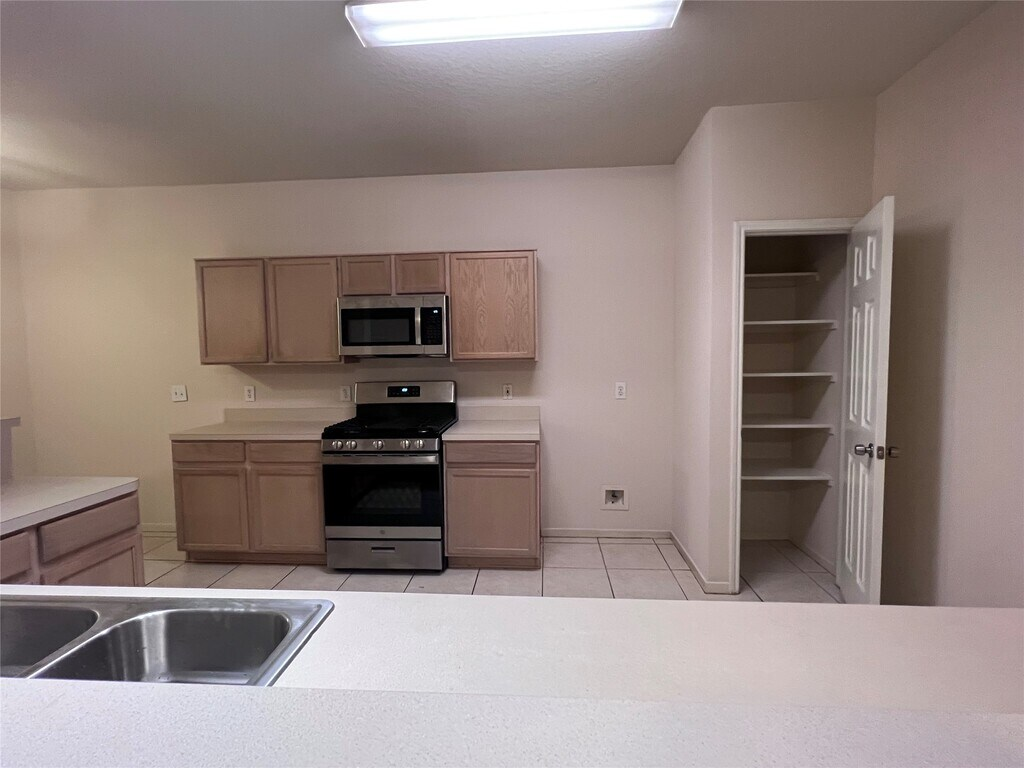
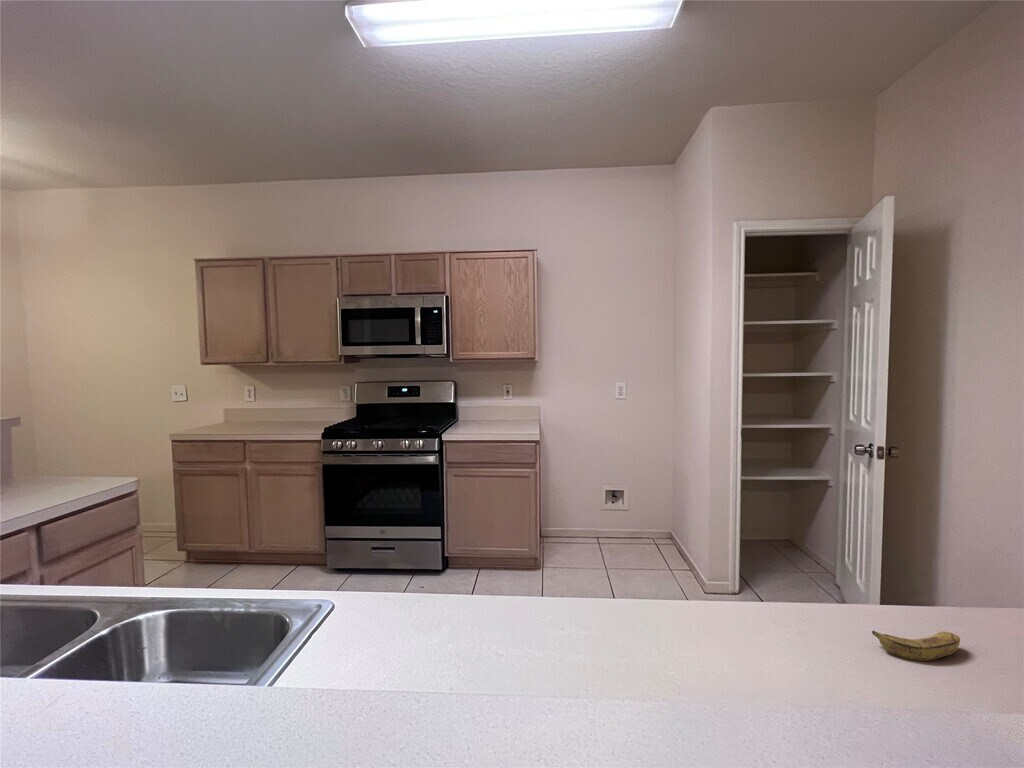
+ banana [871,630,961,662]
